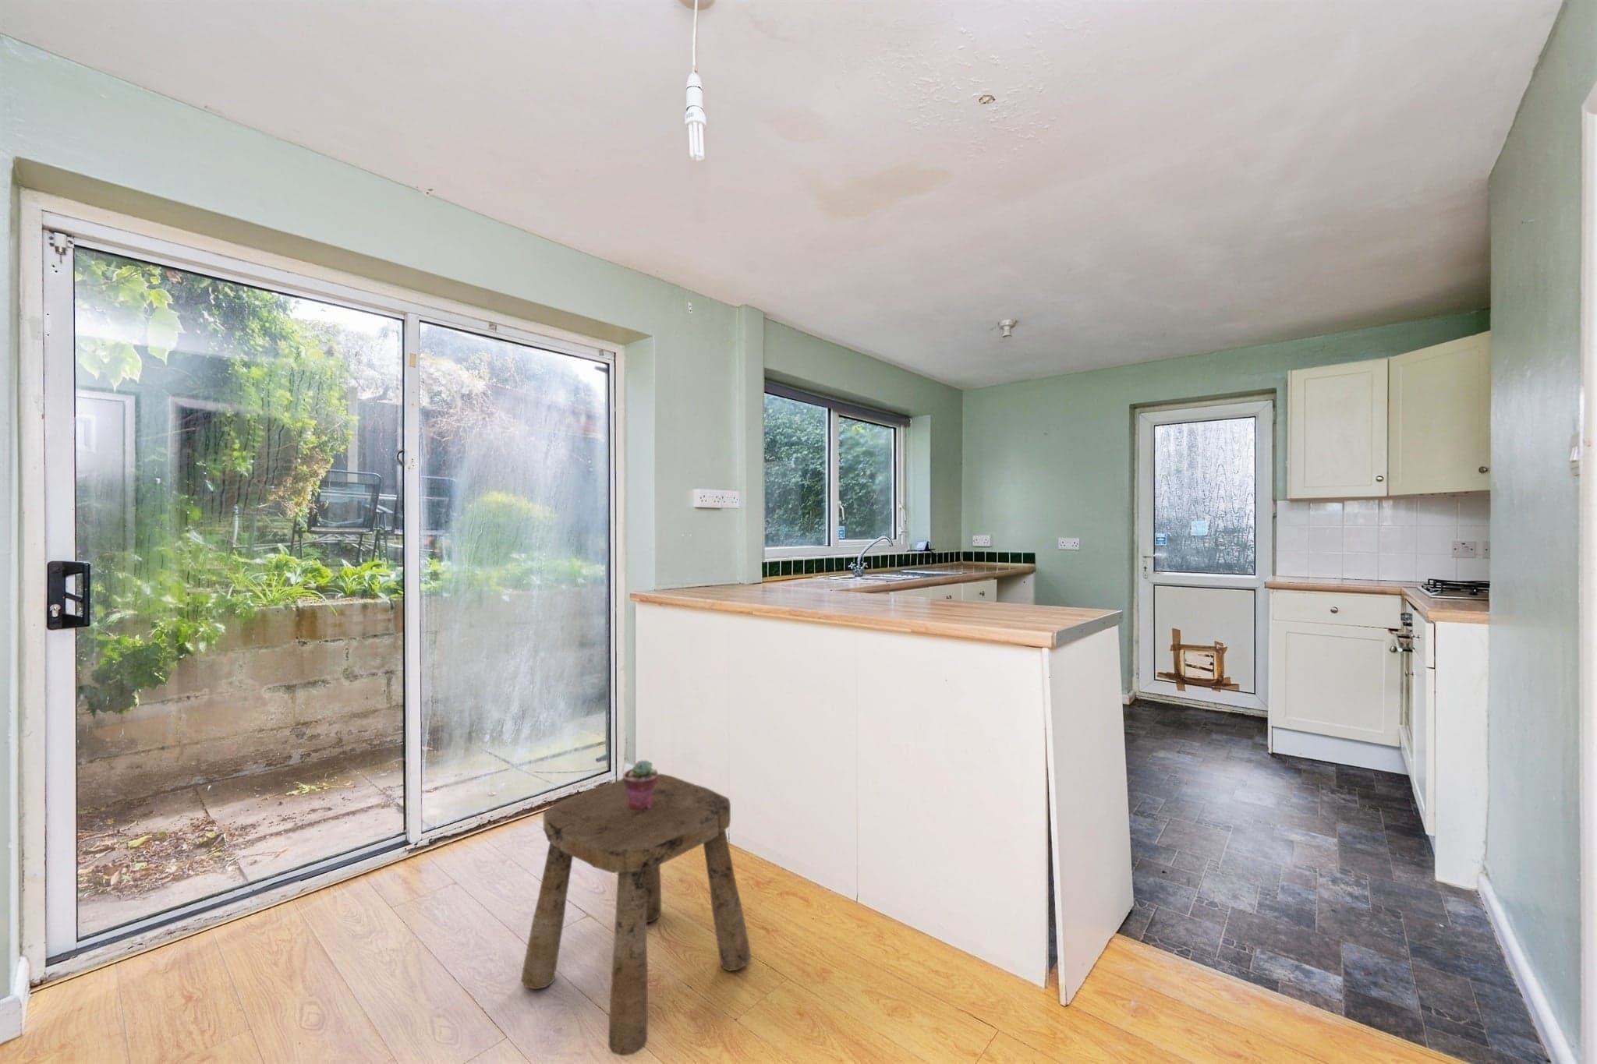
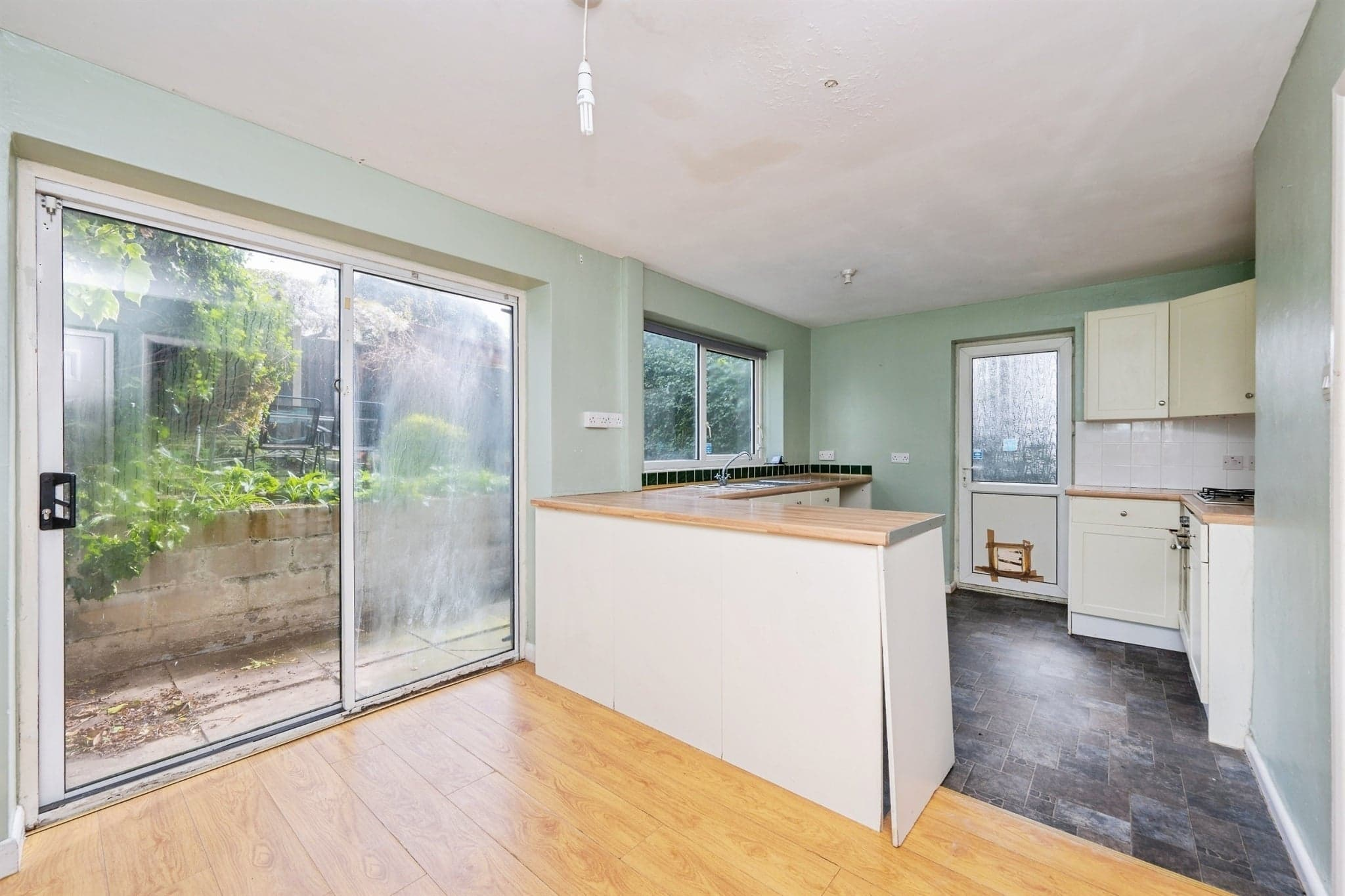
- stool [520,773,752,1057]
- potted succulent [622,759,659,810]
